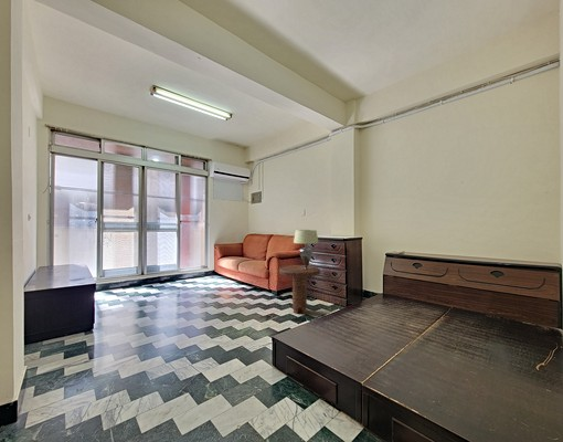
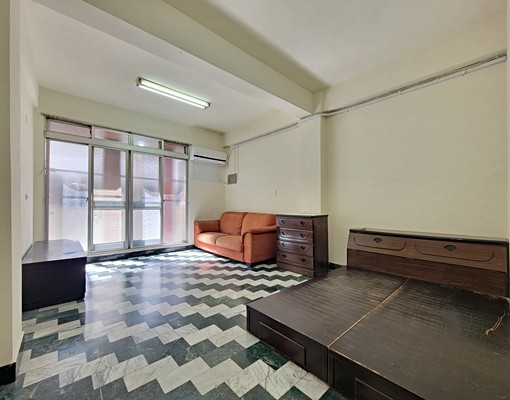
- side table [278,264,321,315]
- lampshade [293,229,320,270]
